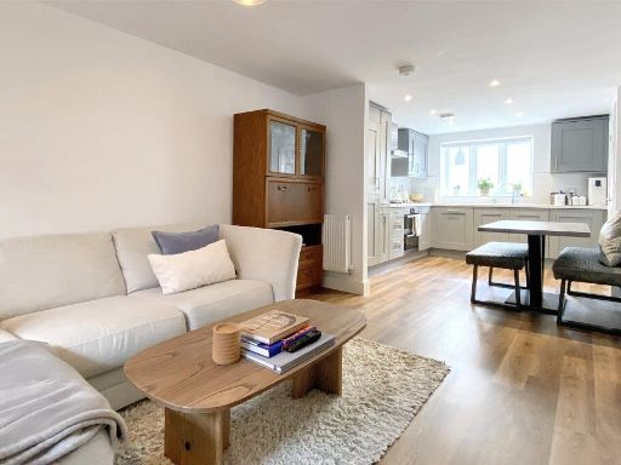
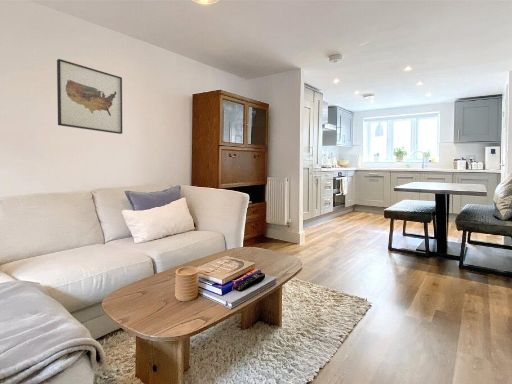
+ wall art [56,58,123,135]
